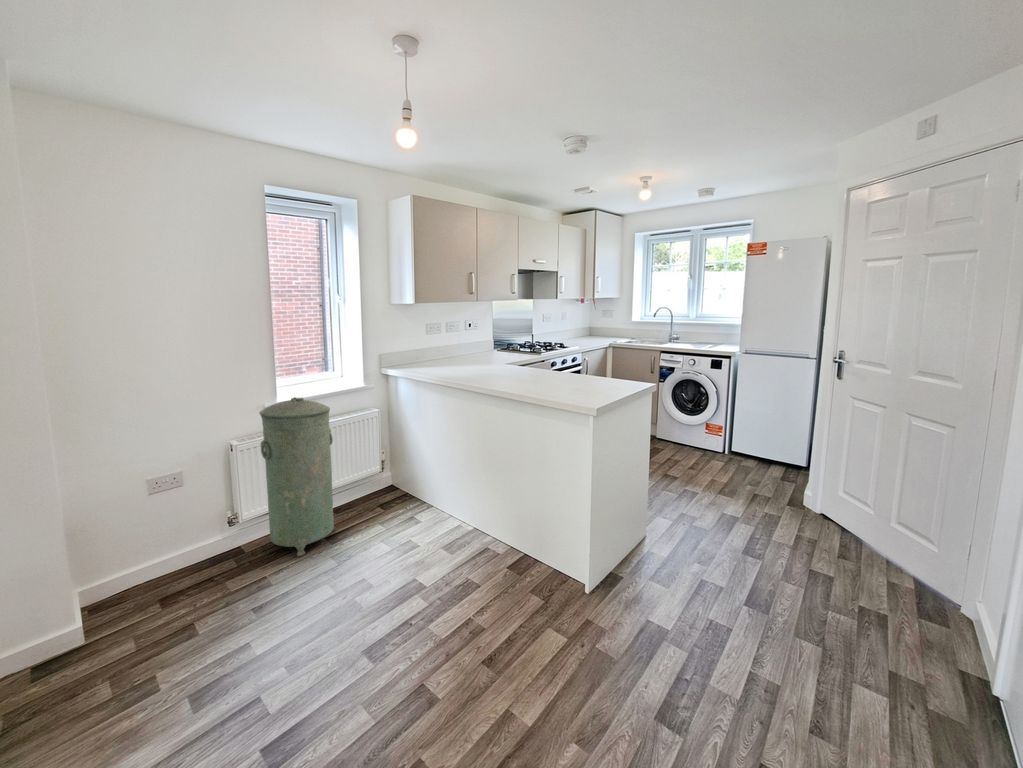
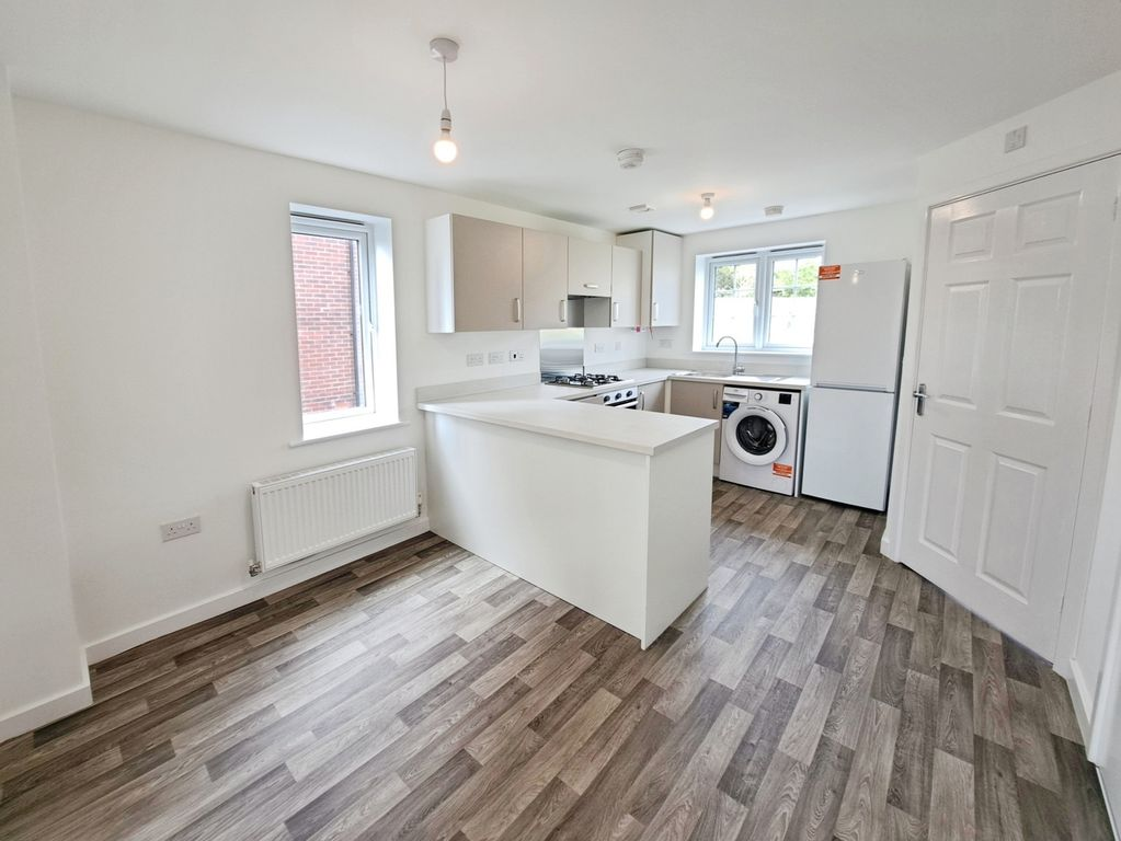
- trash can [258,396,336,557]
